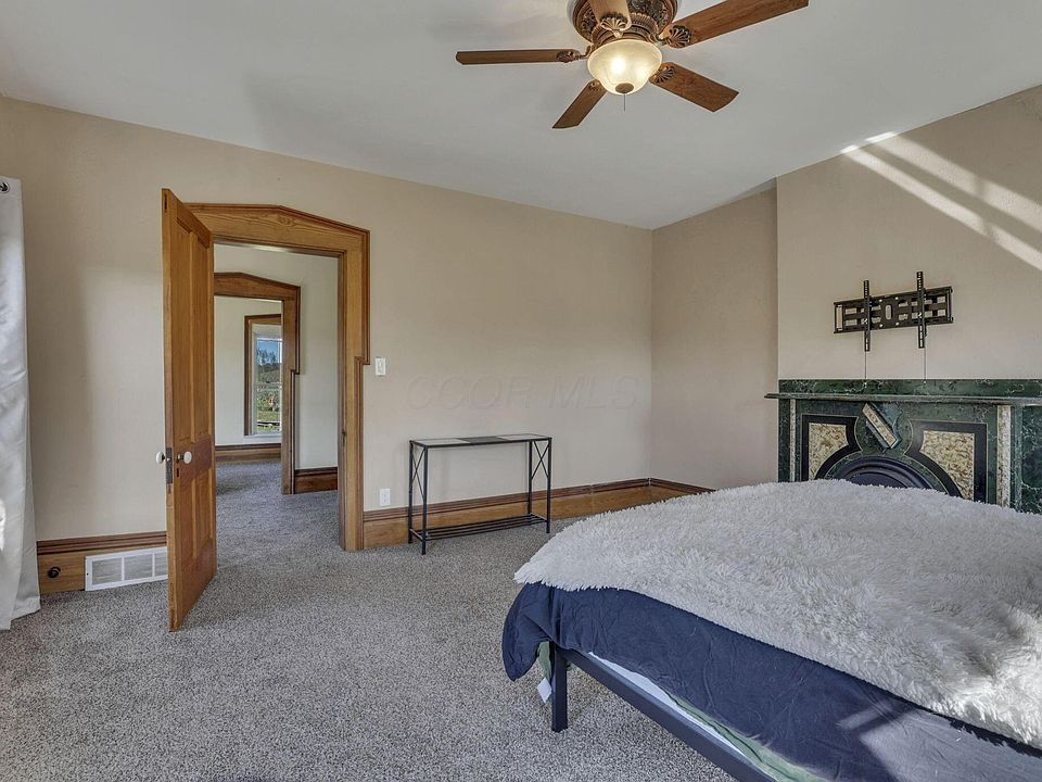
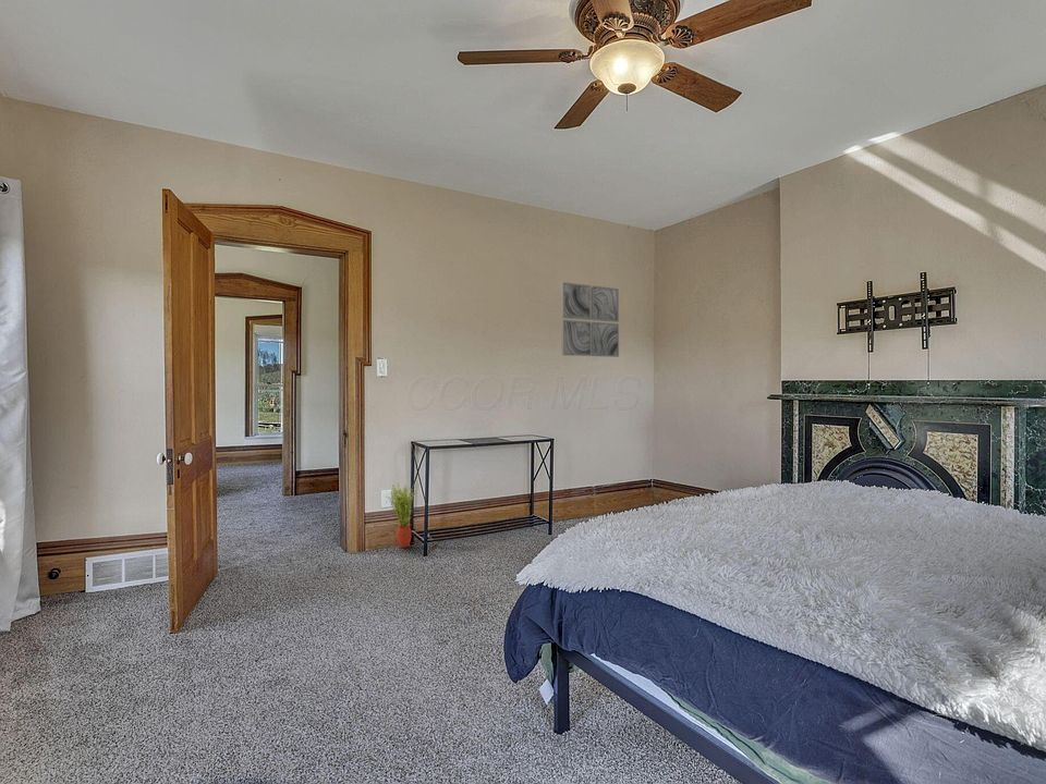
+ wall art [560,281,620,358]
+ potted plant [387,482,417,549]
